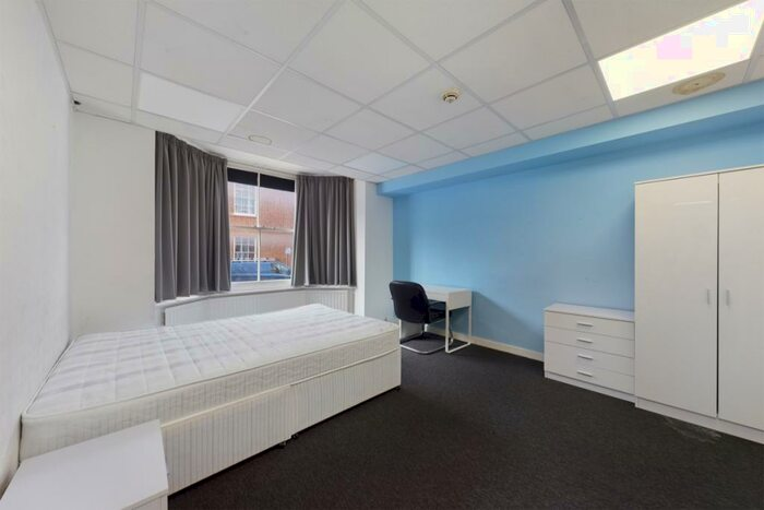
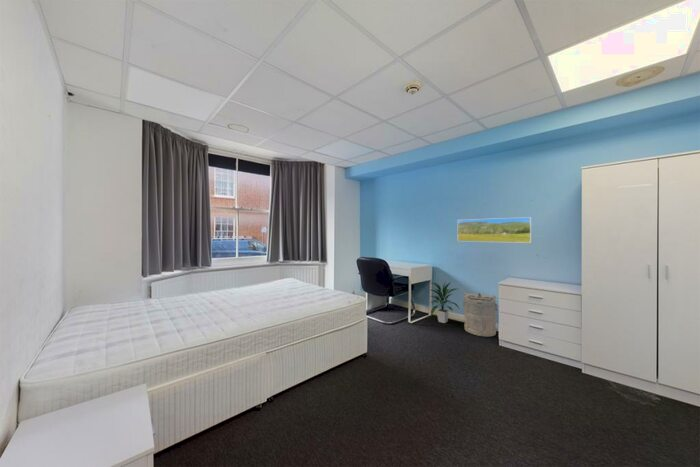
+ laundry hamper [462,292,499,338]
+ indoor plant [426,281,461,324]
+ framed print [457,216,532,244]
